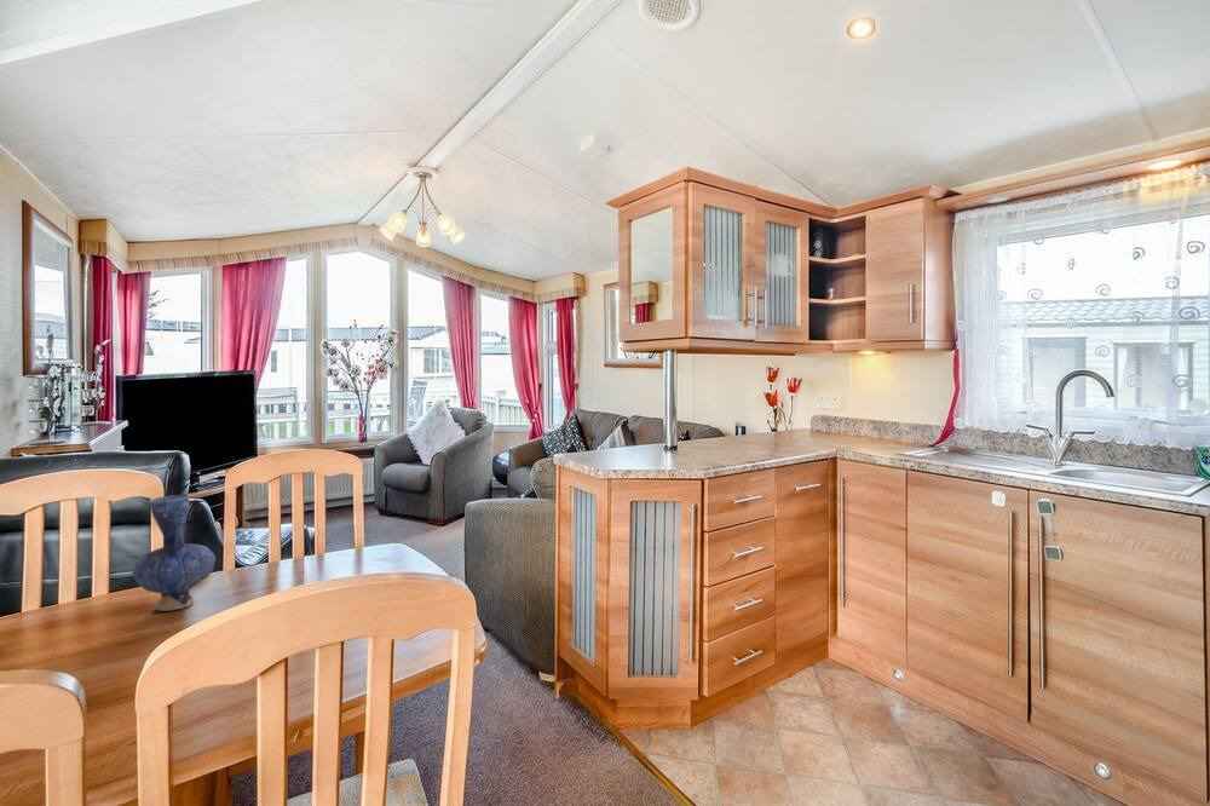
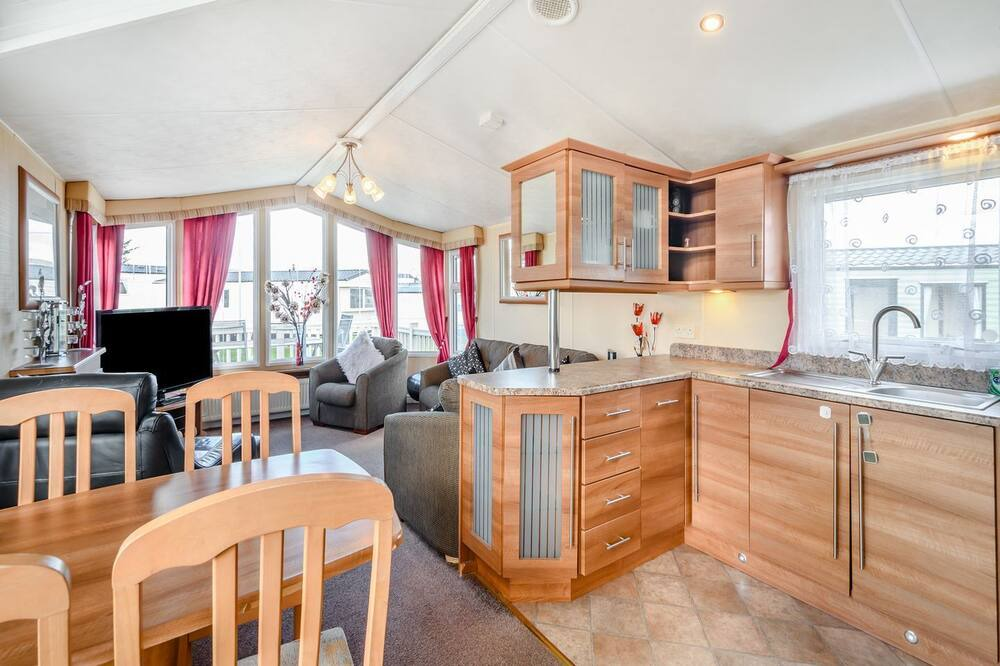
- vase [132,494,217,612]
